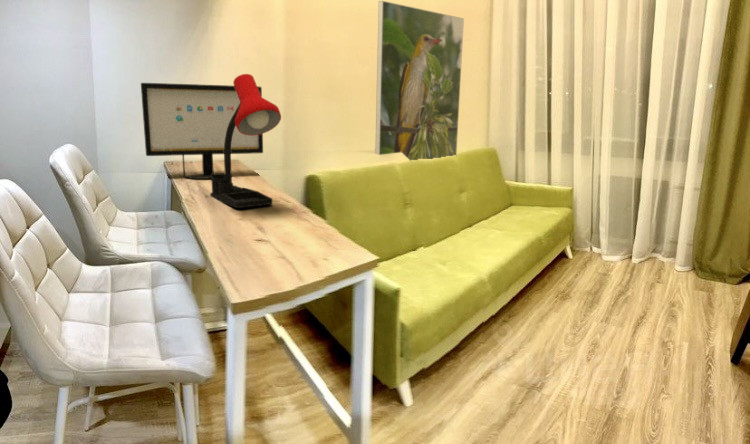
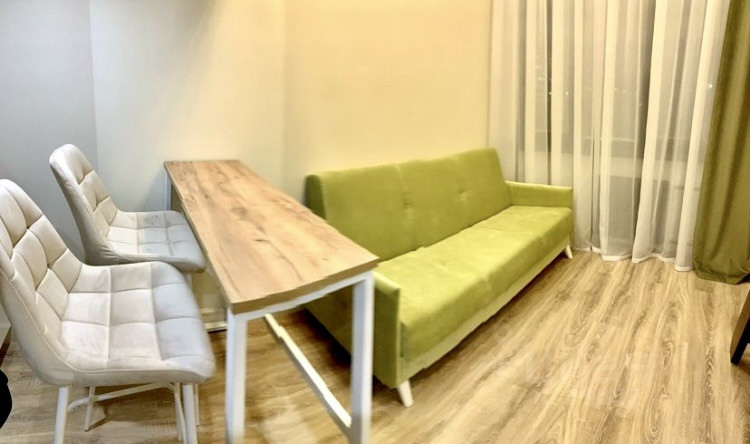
- computer monitor [140,82,264,180]
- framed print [374,0,465,162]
- desk lamp [209,73,282,209]
